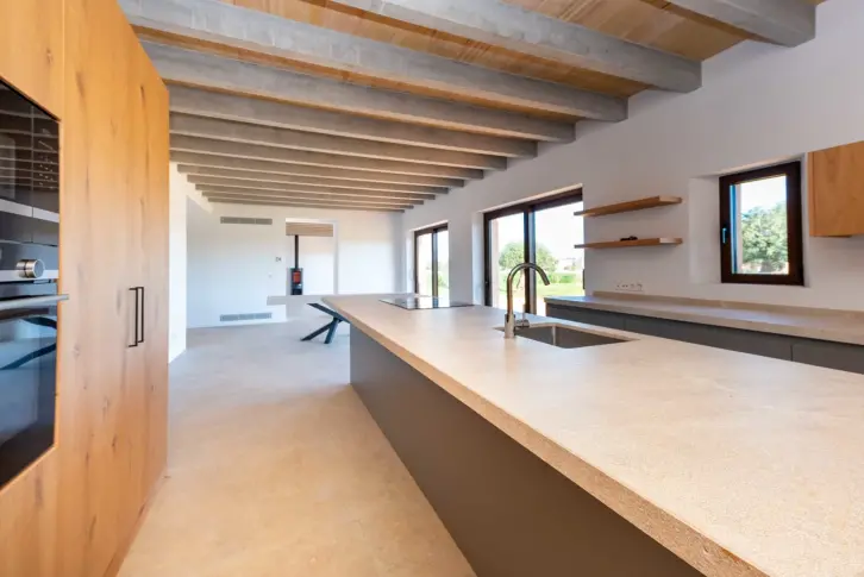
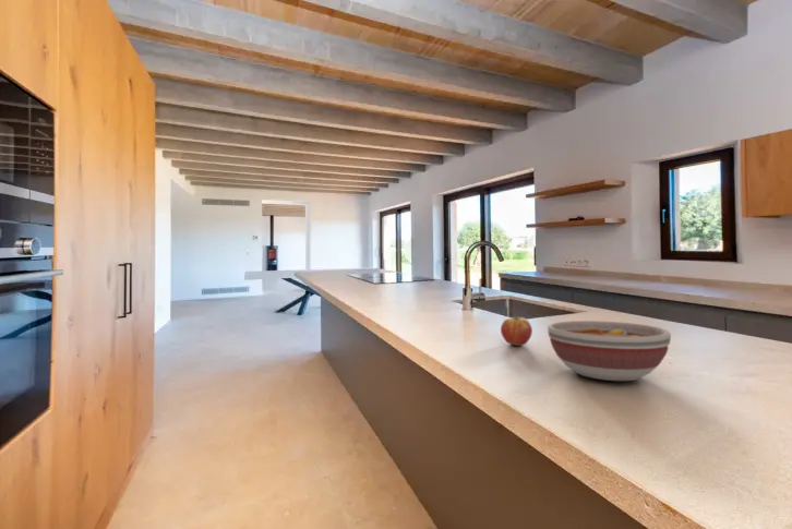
+ fruit [500,316,533,347]
+ bowl [547,320,672,382]
